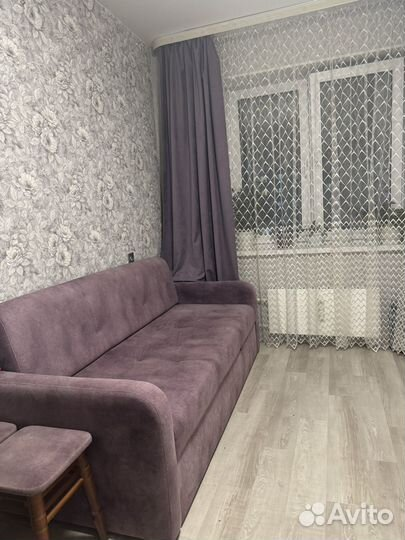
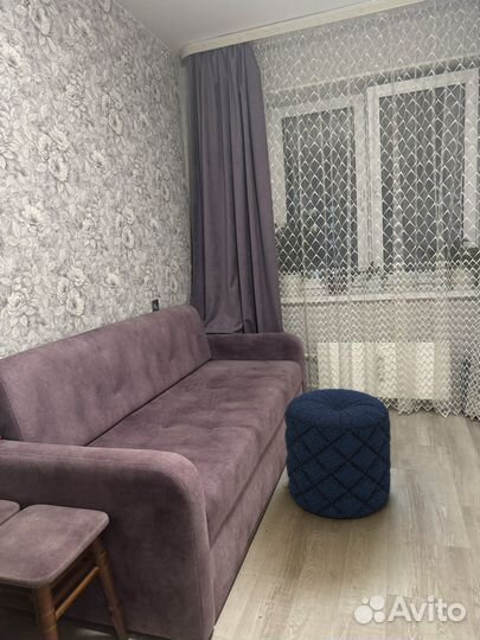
+ pouf [283,388,392,519]
